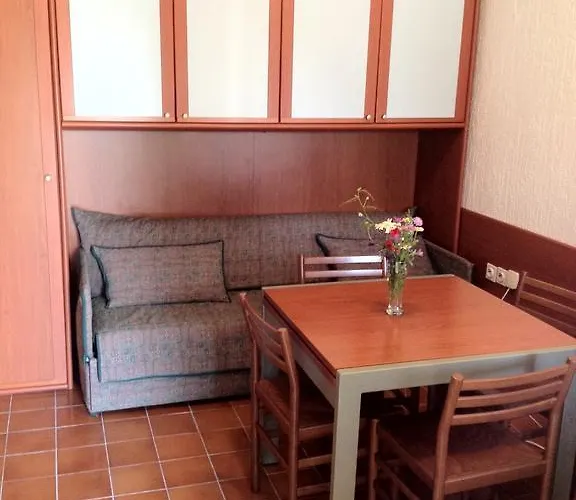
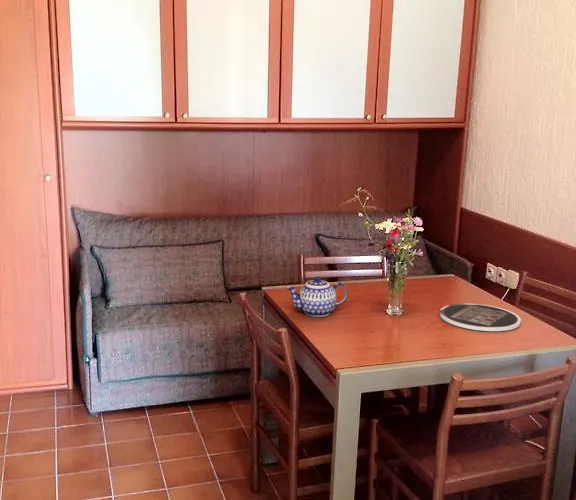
+ plate [439,303,522,332]
+ teapot [285,276,349,318]
